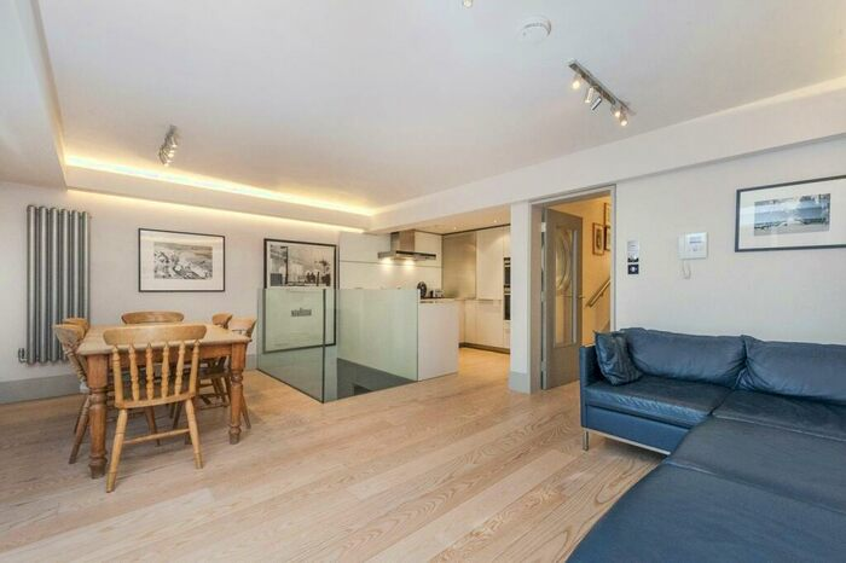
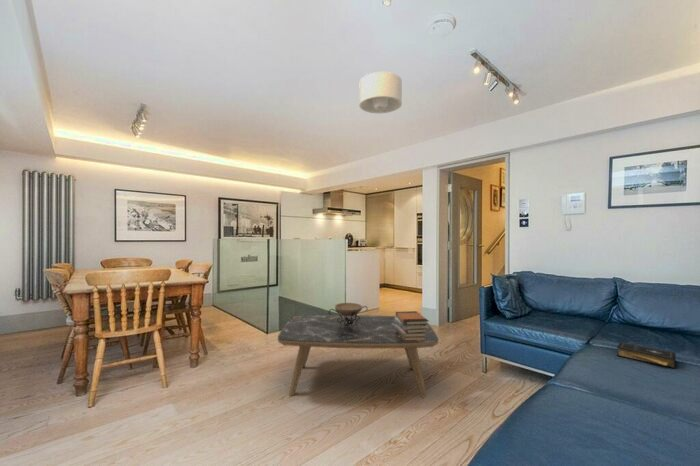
+ decorative bowl [328,302,369,326]
+ book stack [395,310,429,341]
+ book [616,341,677,370]
+ ceiling light [358,71,403,114]
+ coffee table [277,314,439,399]
